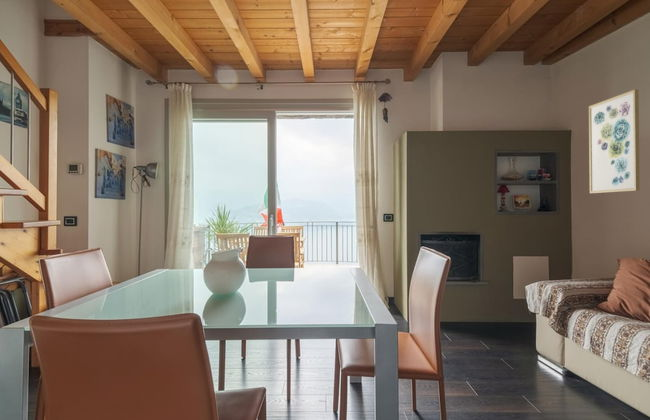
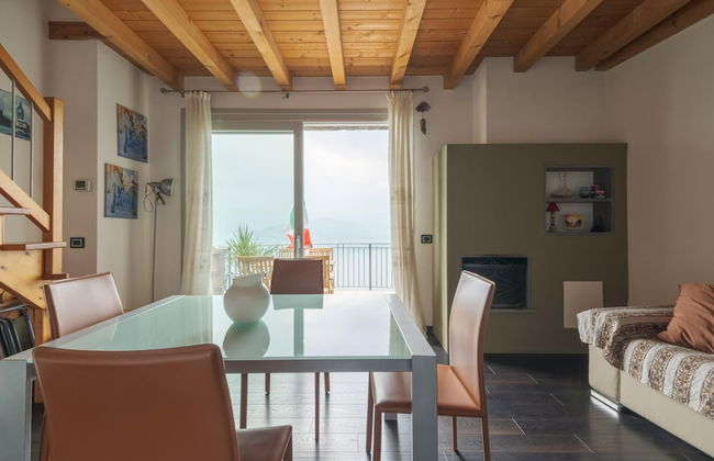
- wall art [588,88,641,194]
